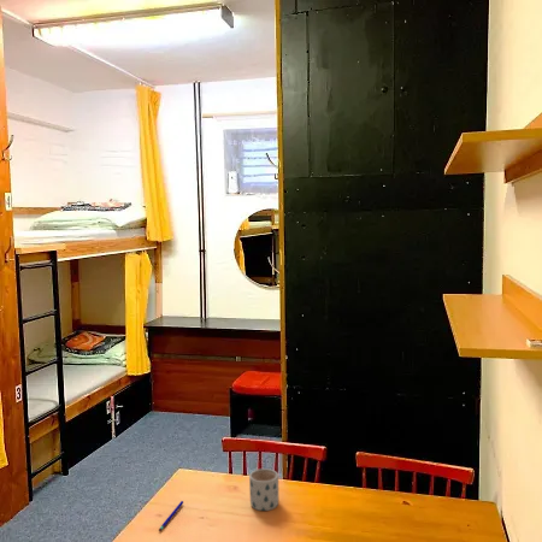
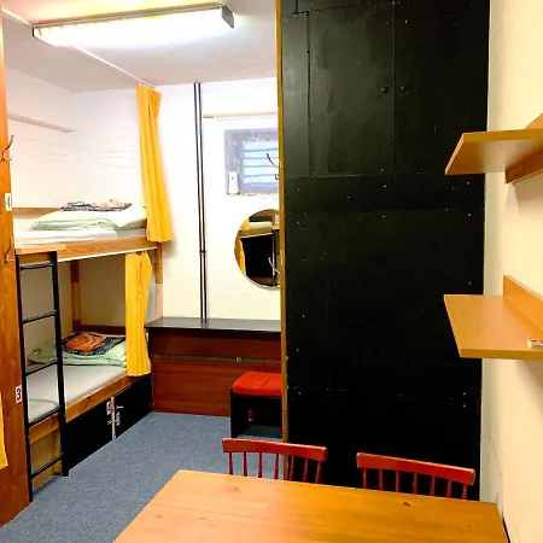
- pen [158,500,184,532]
- mug [248,467,279,512]
